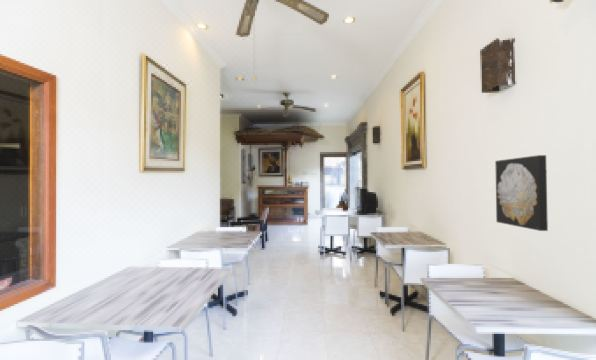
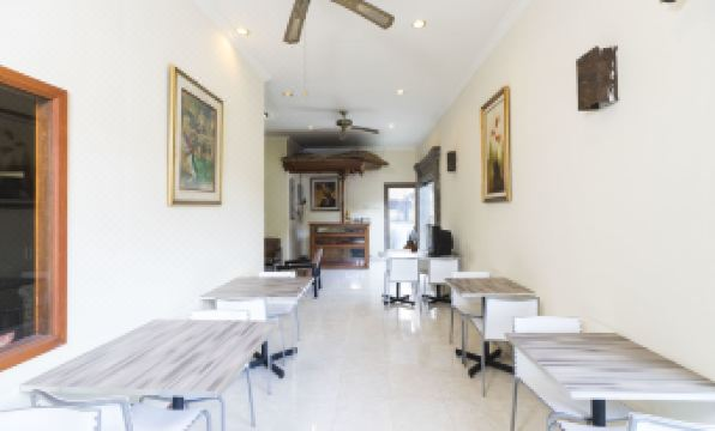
- wall art [494,154,549,232]
